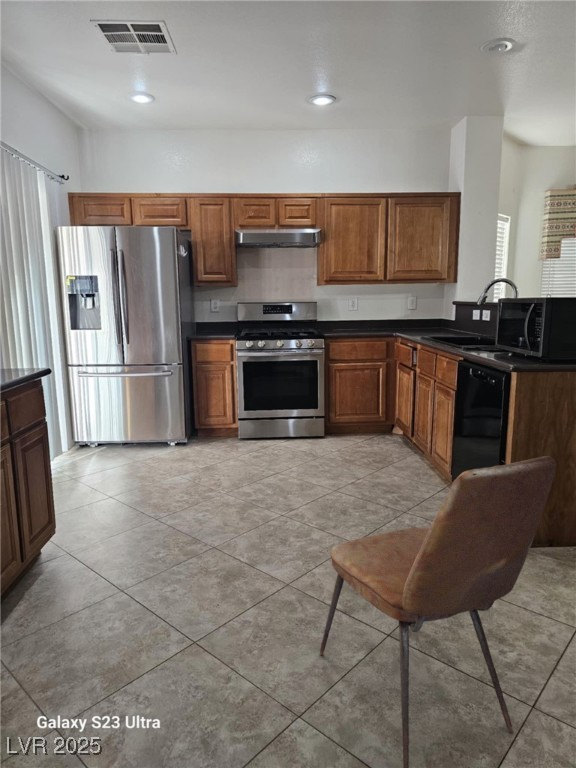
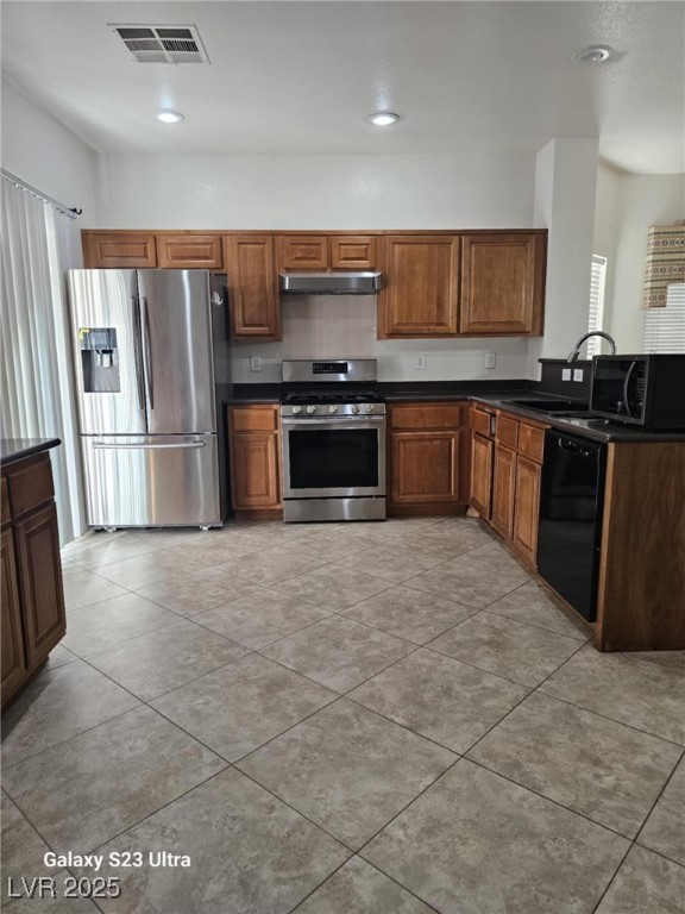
- dining chair [319,455,557,768]
